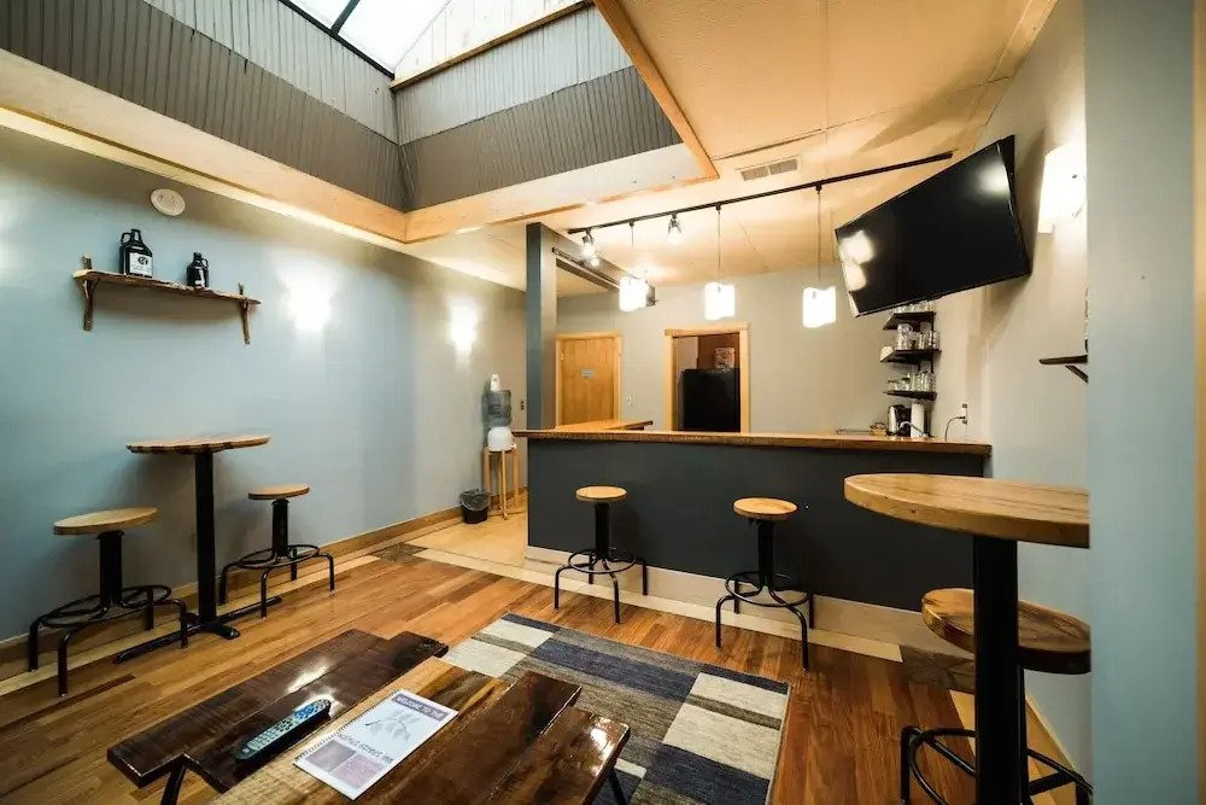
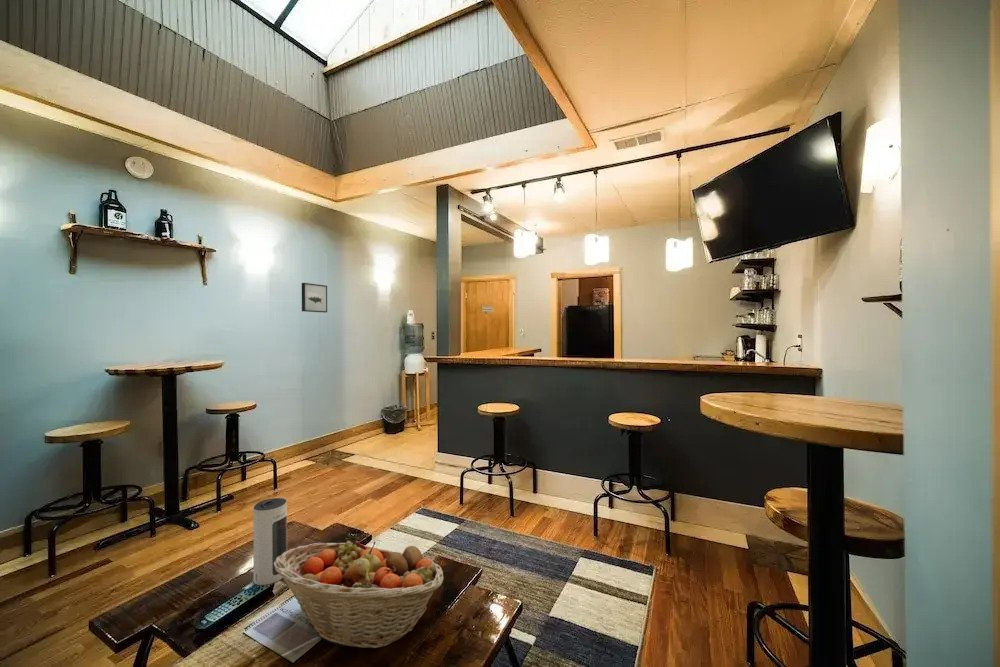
+ fruit basket [273,540,445,649]
+ wall art [301,282,328,313]
+ speaker [252,497,288,586]
